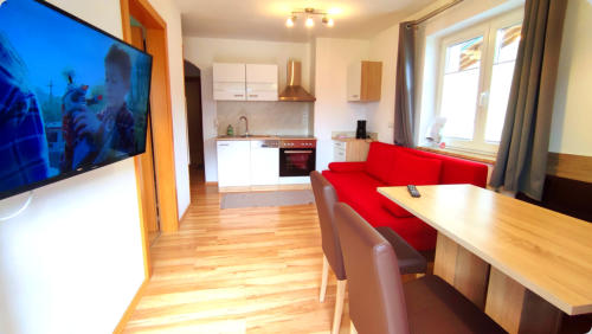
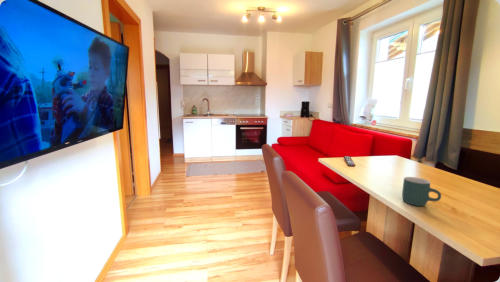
+ mug [401,176,442,207]
